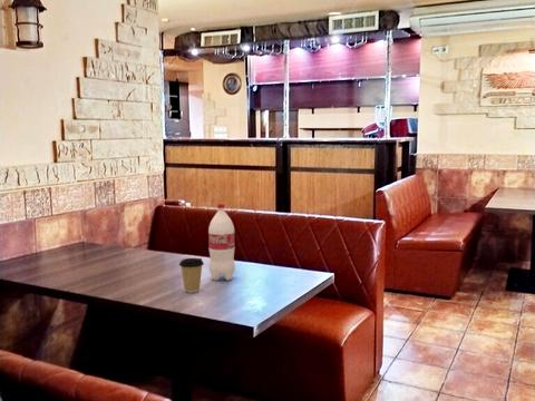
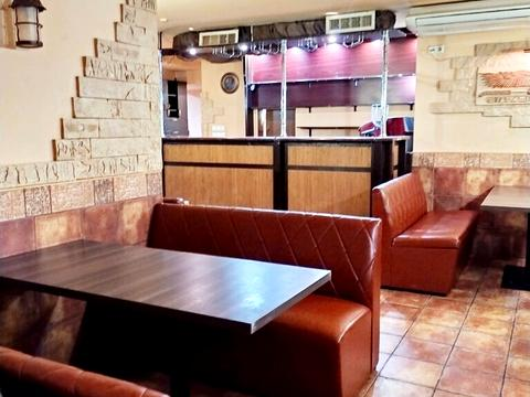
- bottle [207,203,236,282]
- coffee cup [178,257,205,294]
